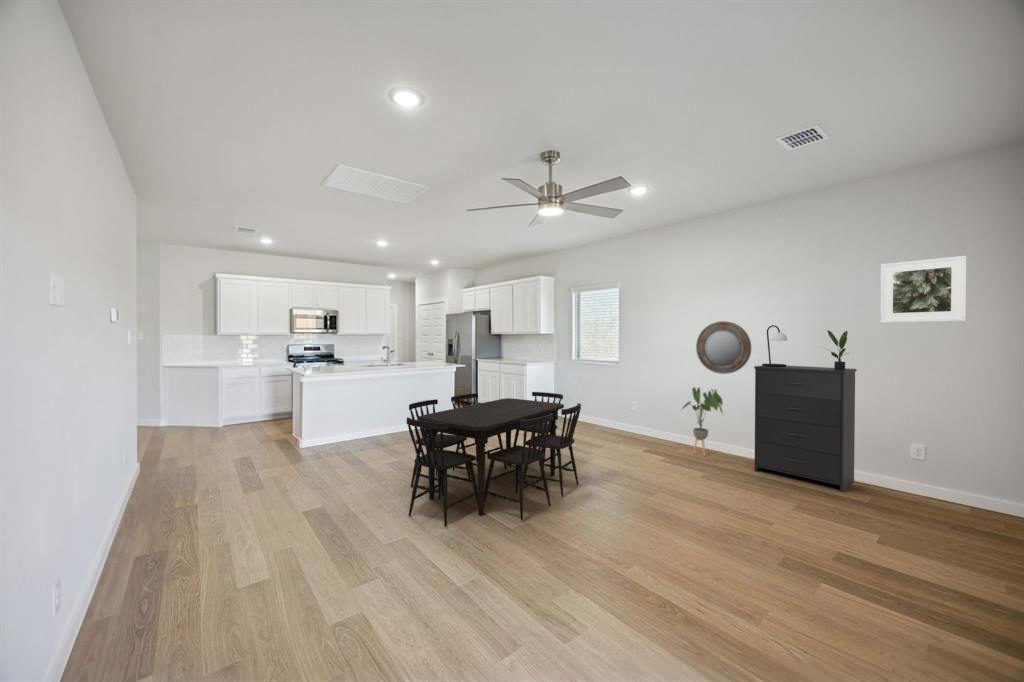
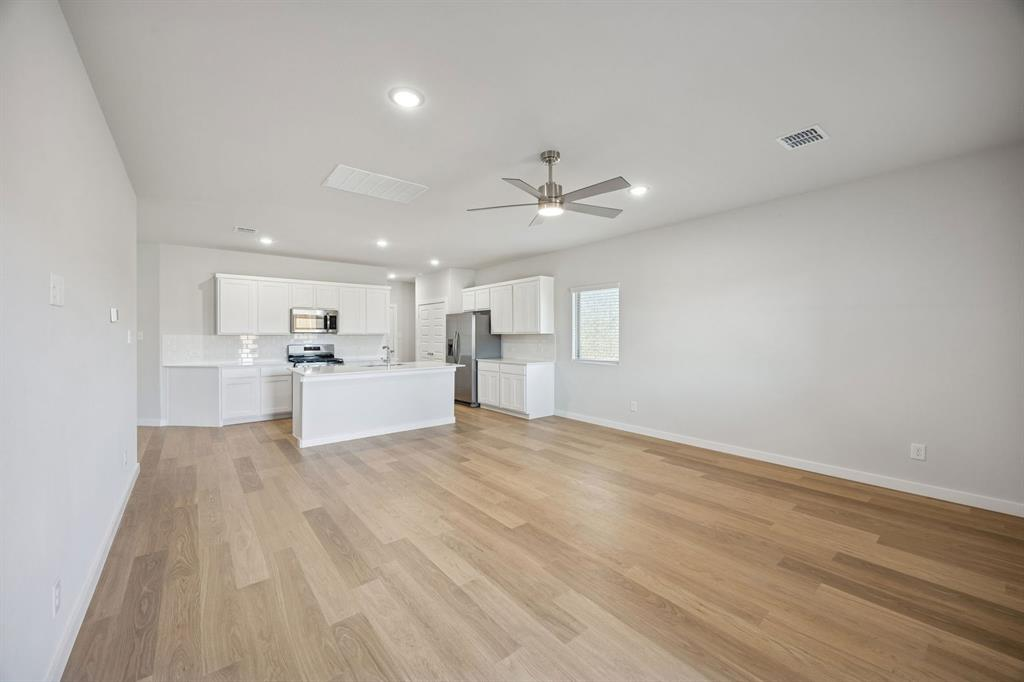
- dresser [753,365,858,492]
- potted plant [821,329,849,370]
- table lamp [761,324,788,367]
- home mirror [695,320,752,375]
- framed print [879,255,968,324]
- house plant [679,386,724,457]
- dining table [406,391,582,528]
